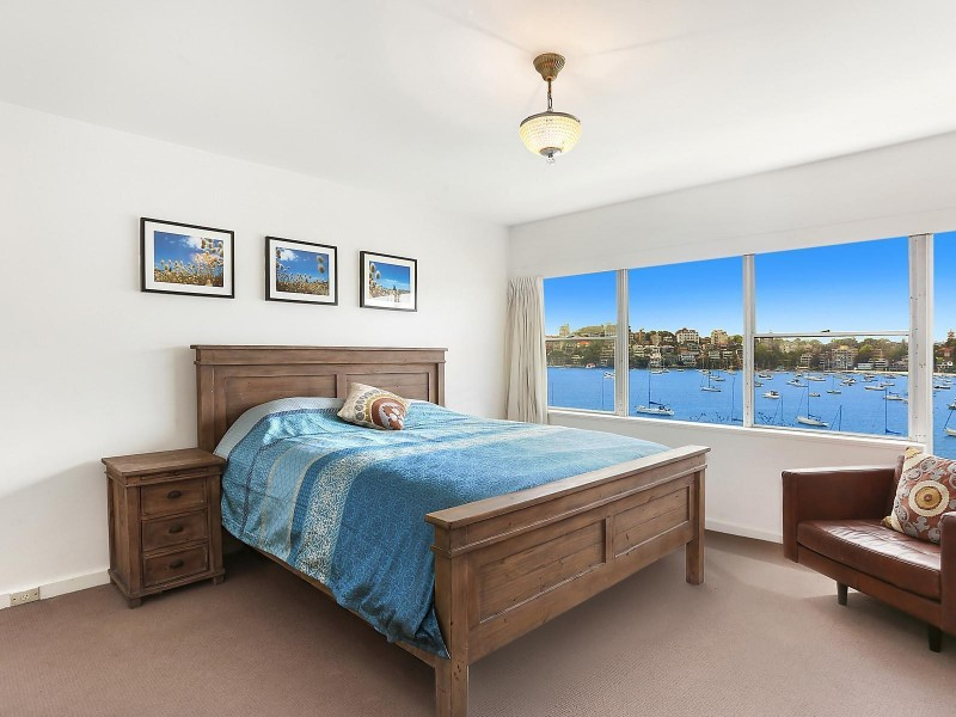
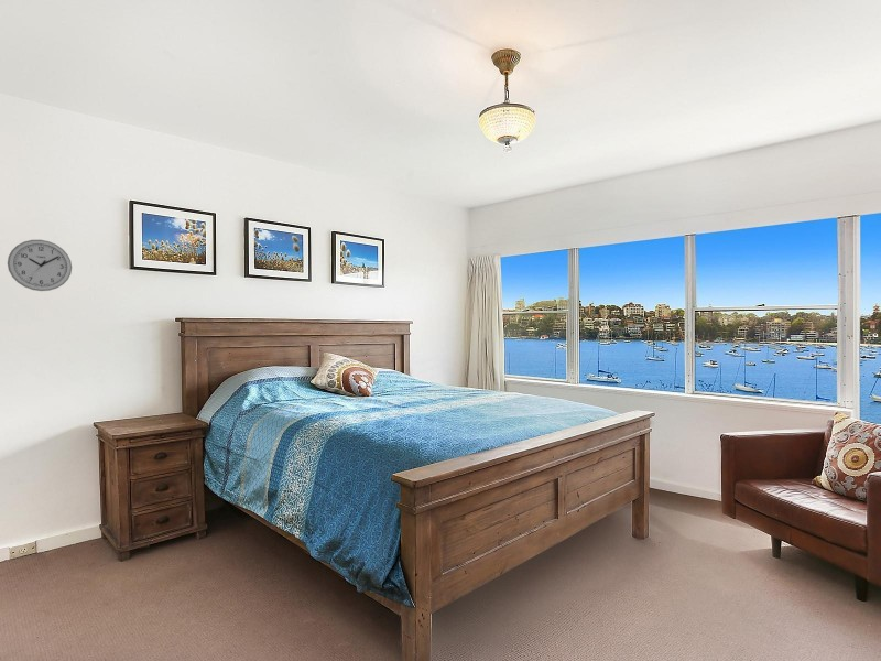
+ wall clock [7,239,73,292]
